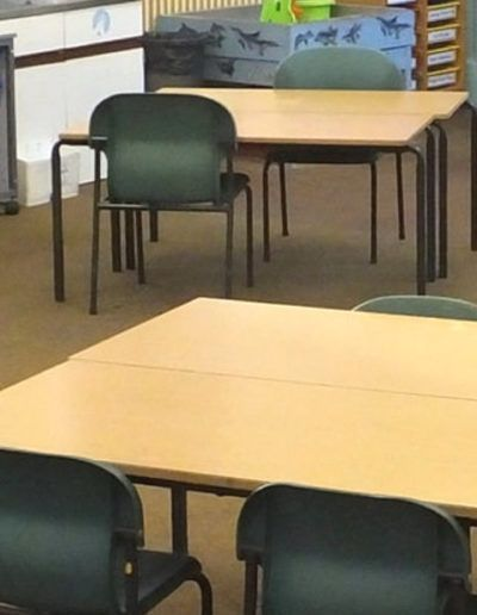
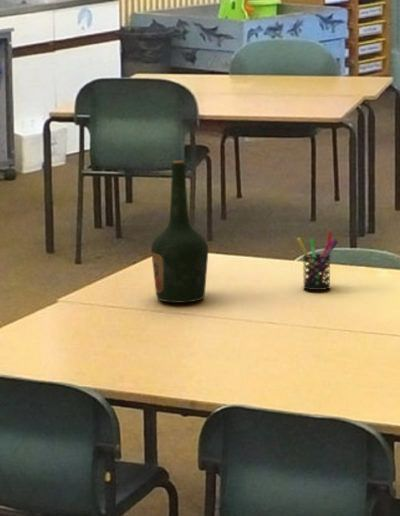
+ pen holder [296,230,339,291]
+ bottle [150,160,209,304]
